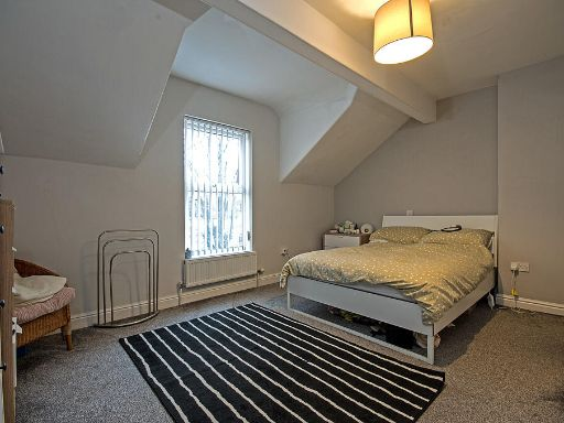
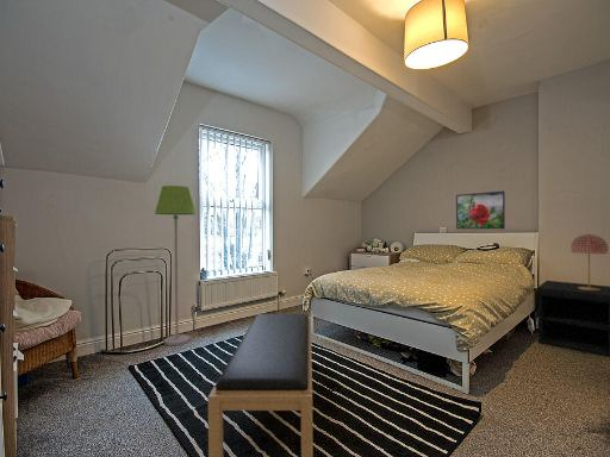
+ nightstand [536,280,610,358]
+ floor lamp [154,184,197,346]
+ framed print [455,190,506,230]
+ bench [207,313,315,457]
+ table lamp [569,233,609,292]
